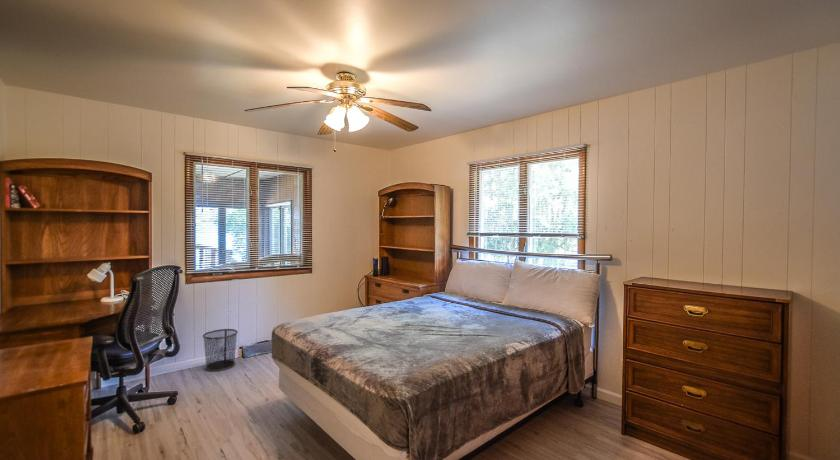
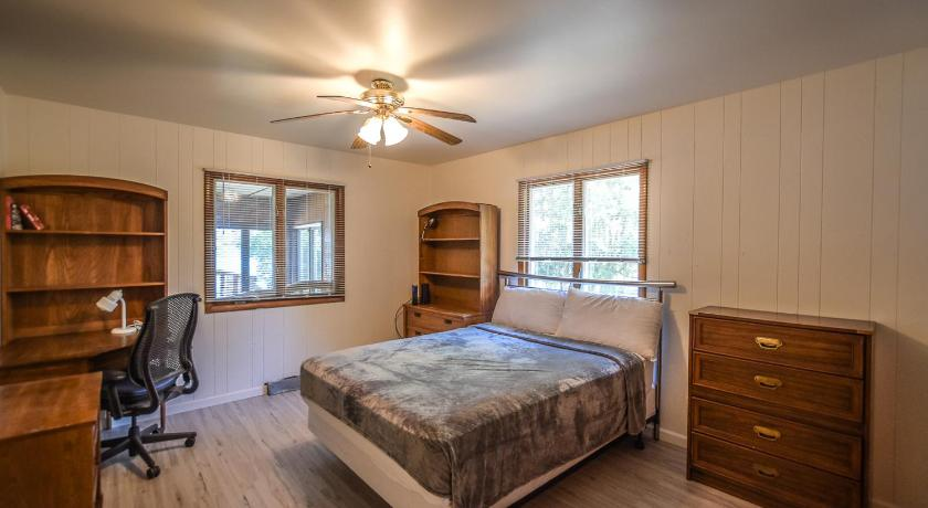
- waste bin [202,328,239,372]
